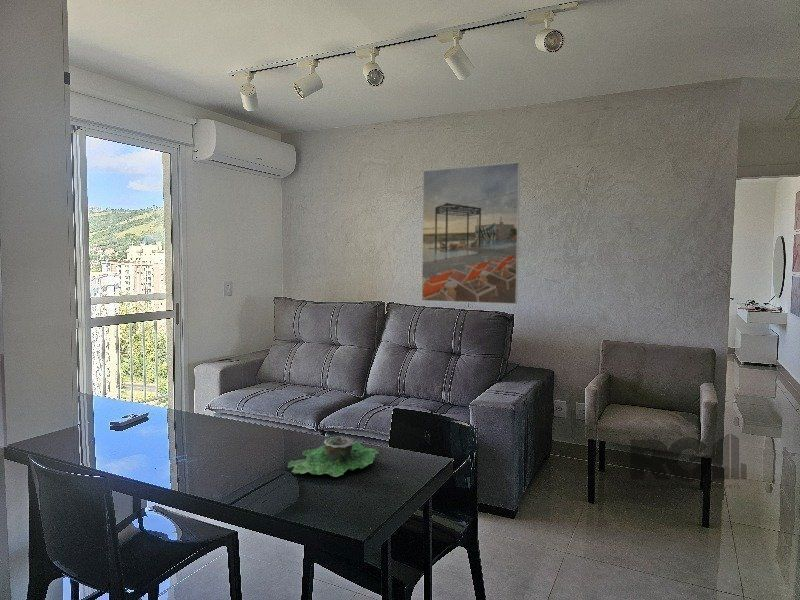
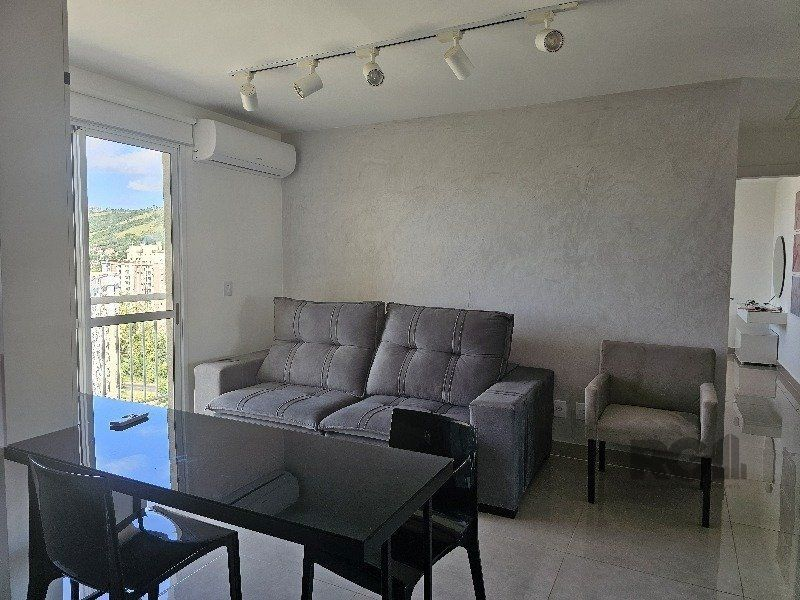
- succulent planter [286,435,380,478]
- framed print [421,161,521,305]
